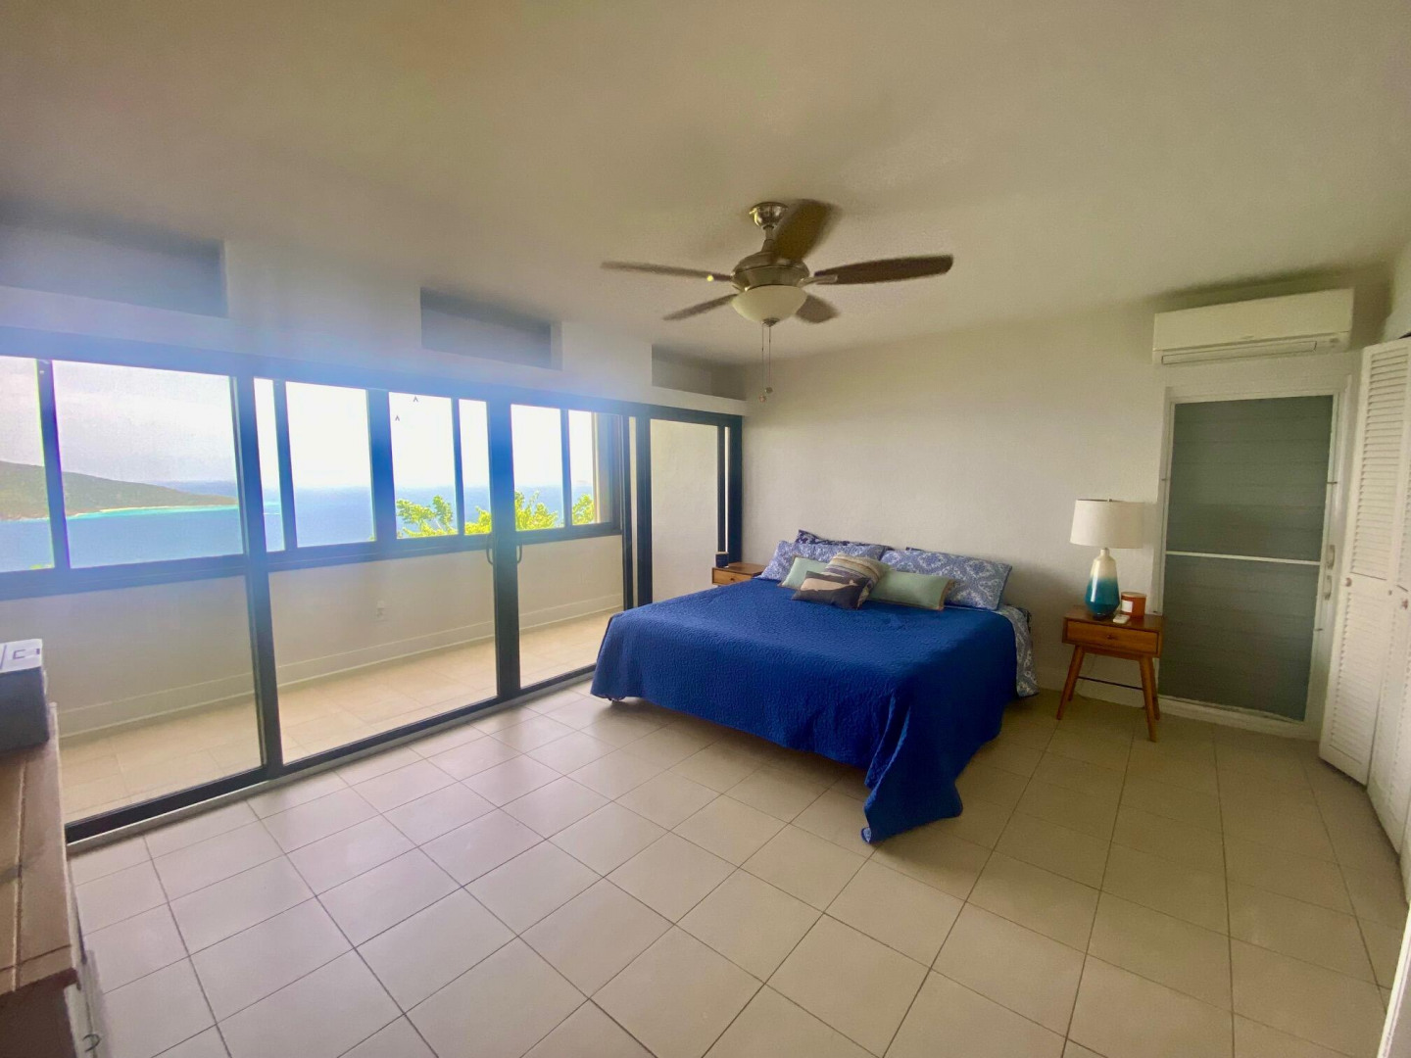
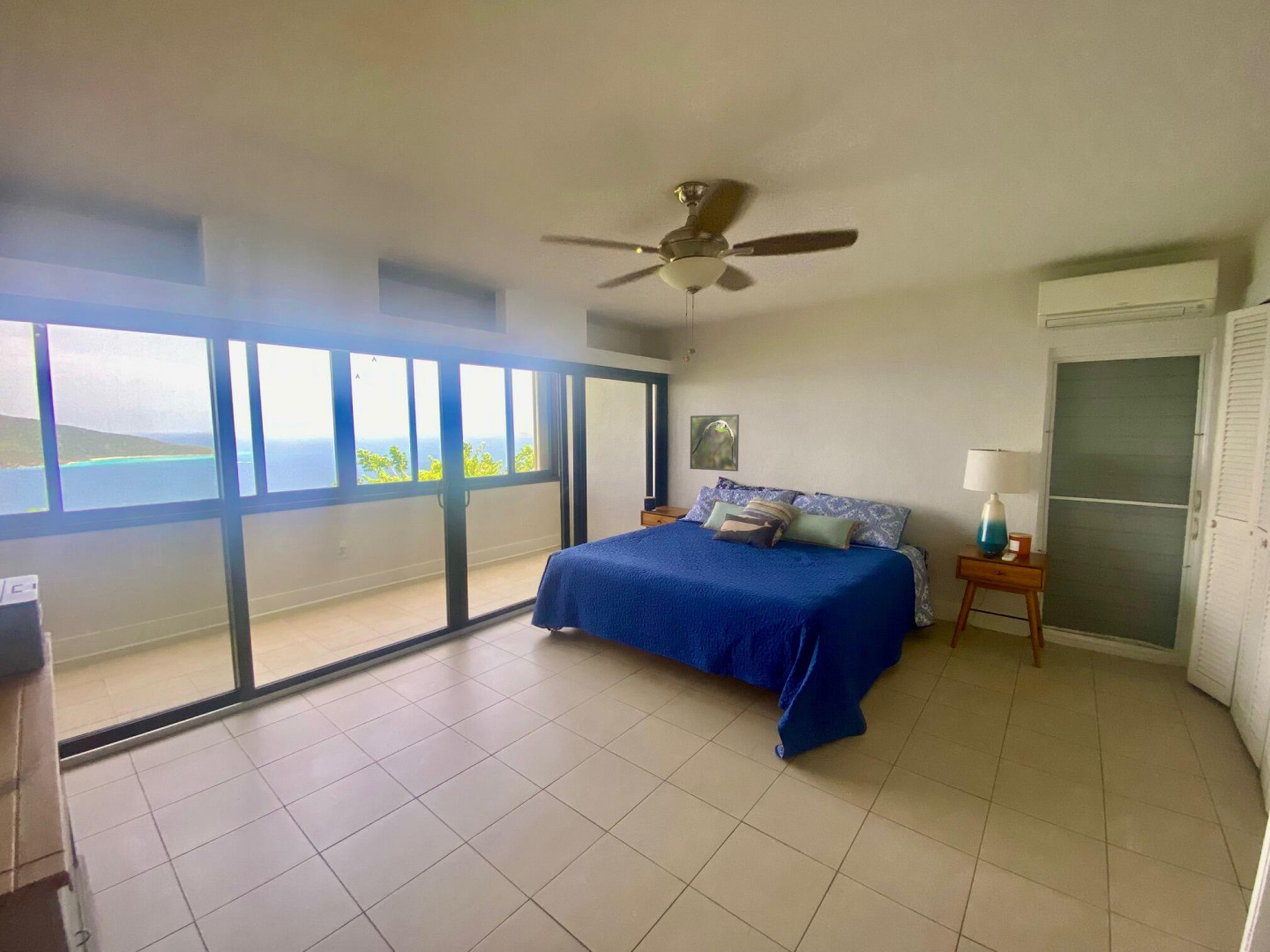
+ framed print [689,413,740,472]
